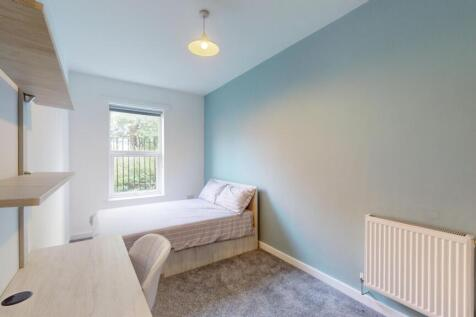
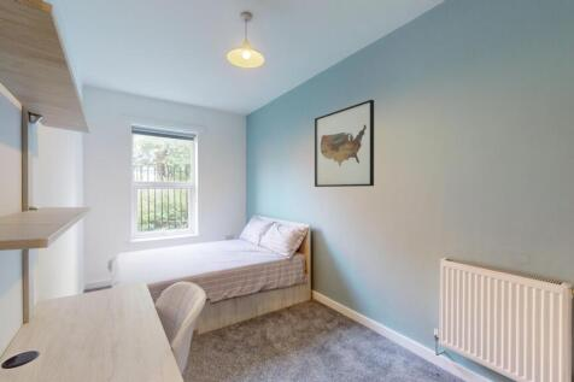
+ wall art [314,99,375,188]
